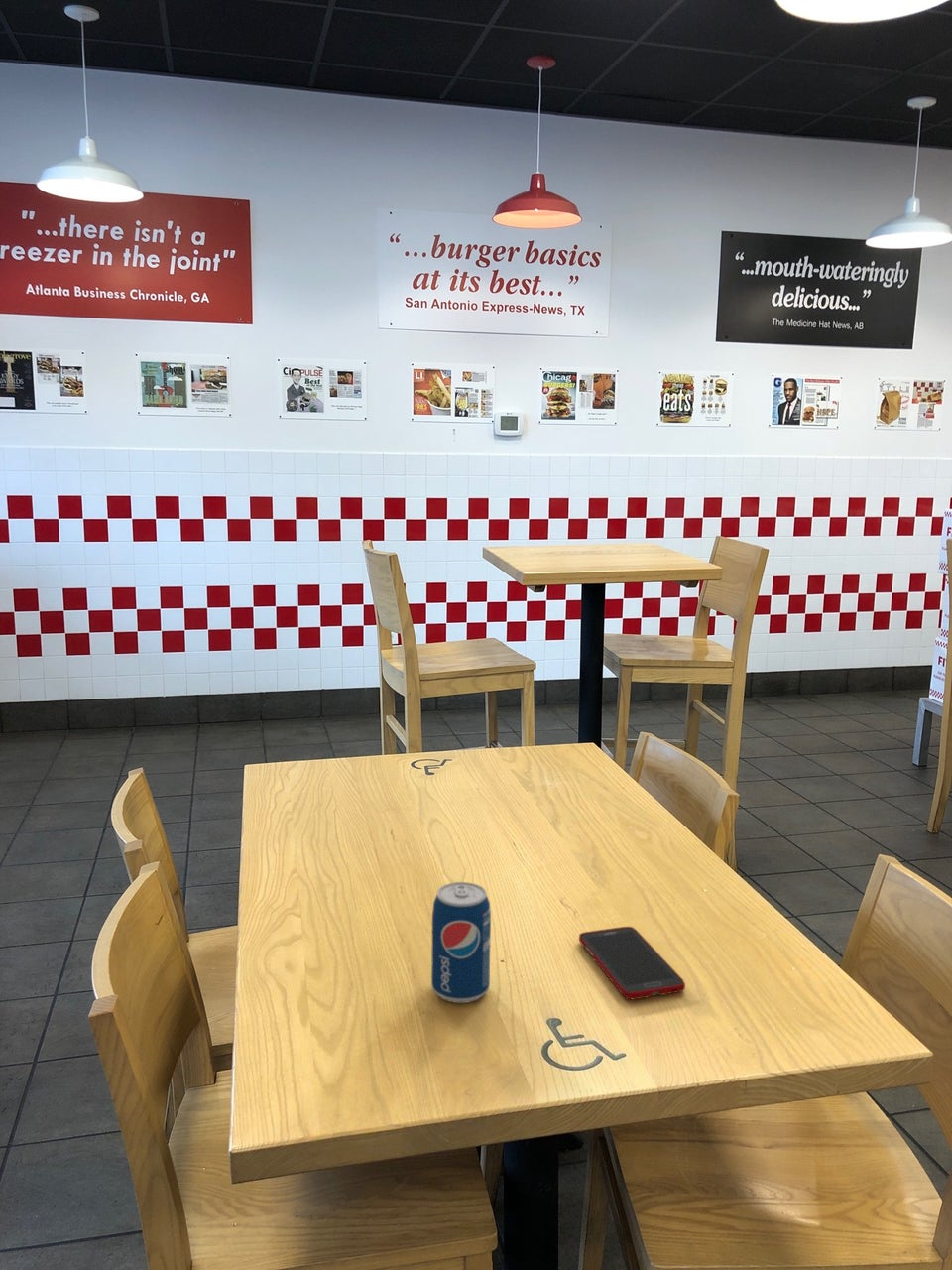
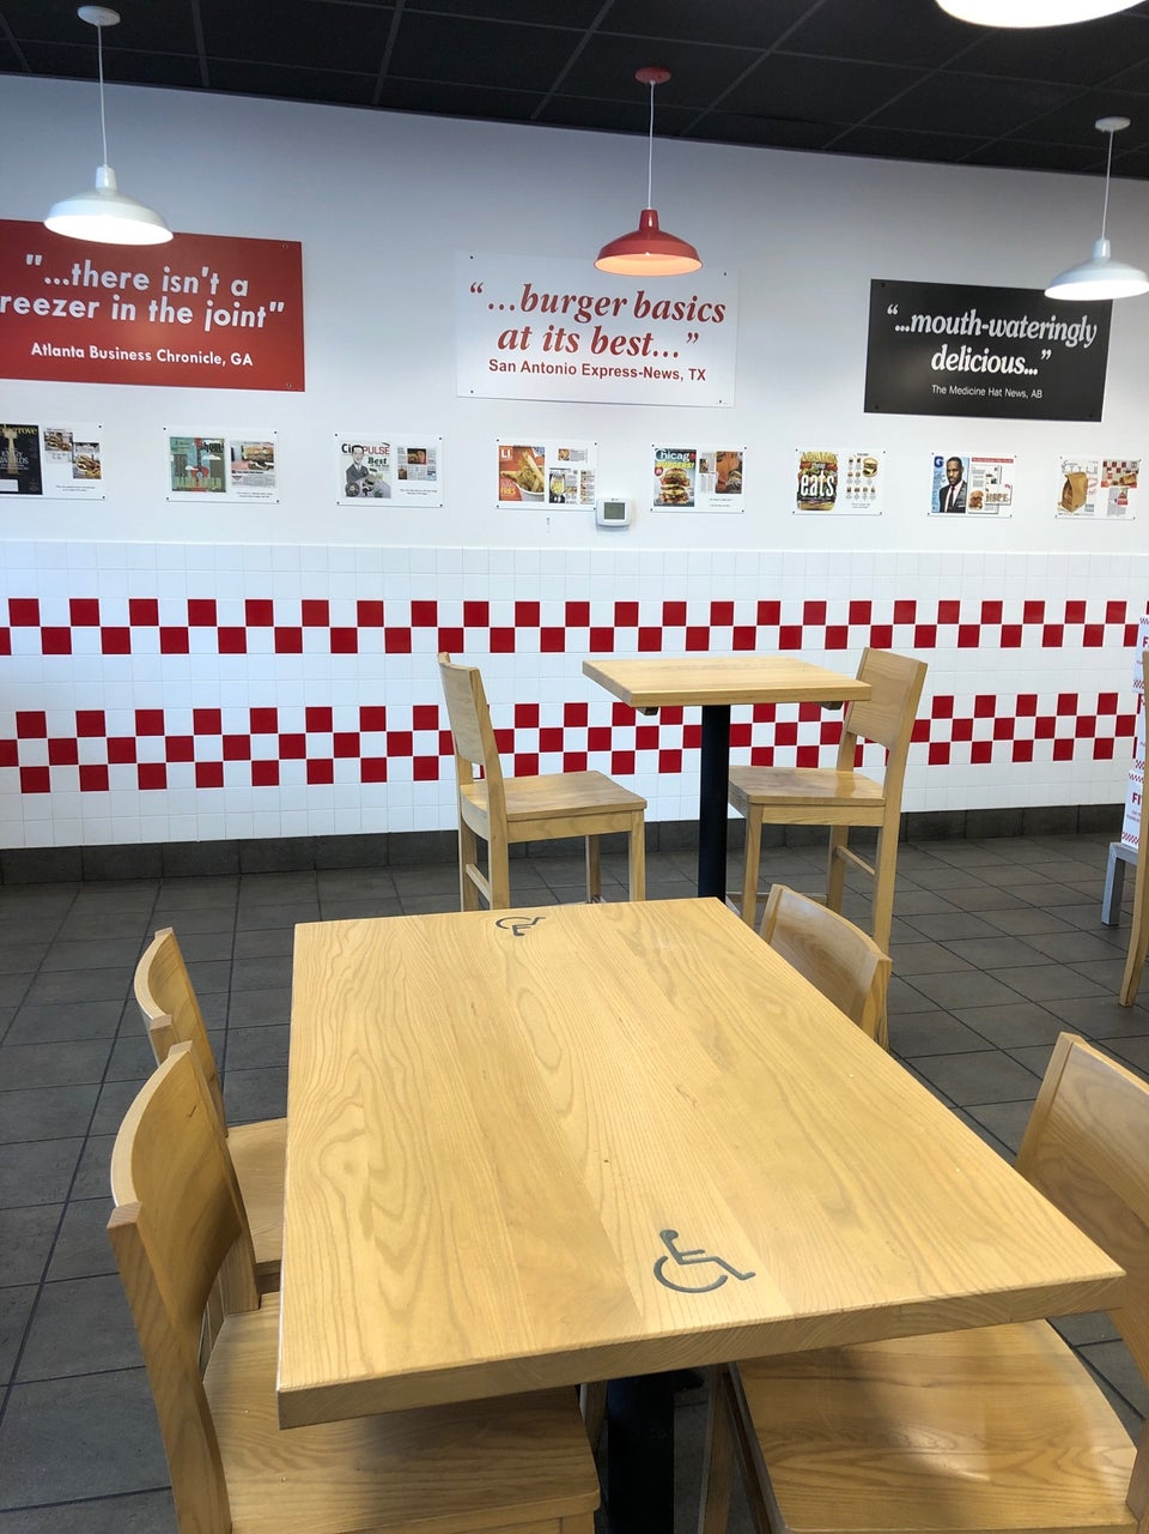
- beverage can [430,881,492,1004]
- cell phone [578,926,686,1000]
